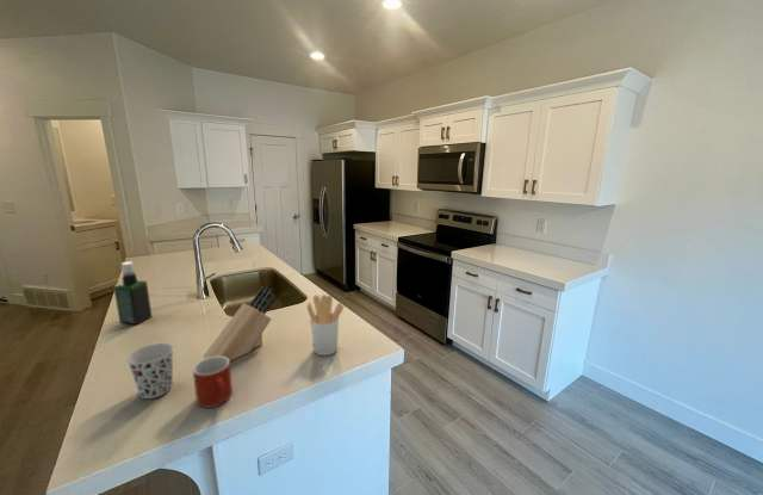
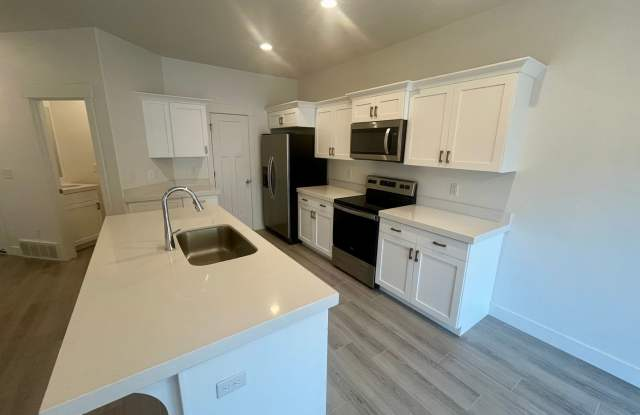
- knife block [201,285,277,363]
- spray bottle [112,261,153,326]
- mug [192,357,234,409]
- utensil holder [306,293,345,357]
- cup [125,342,175,400]
